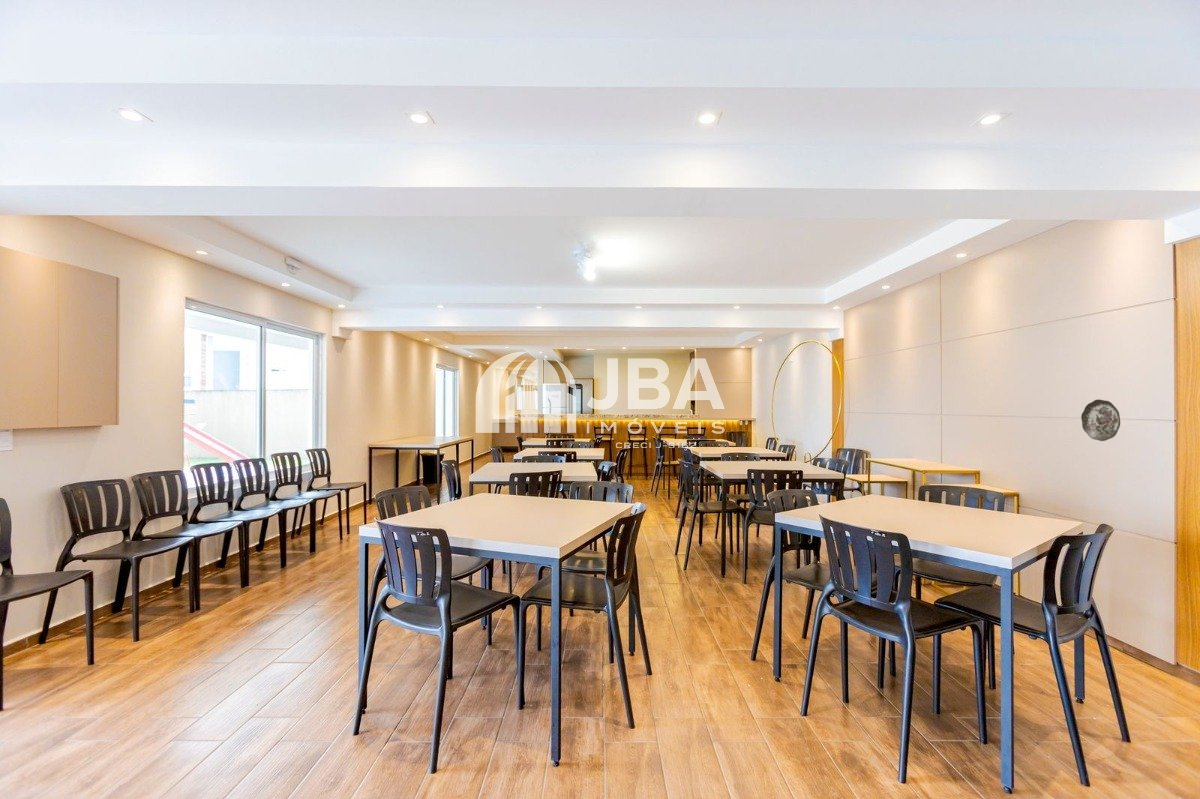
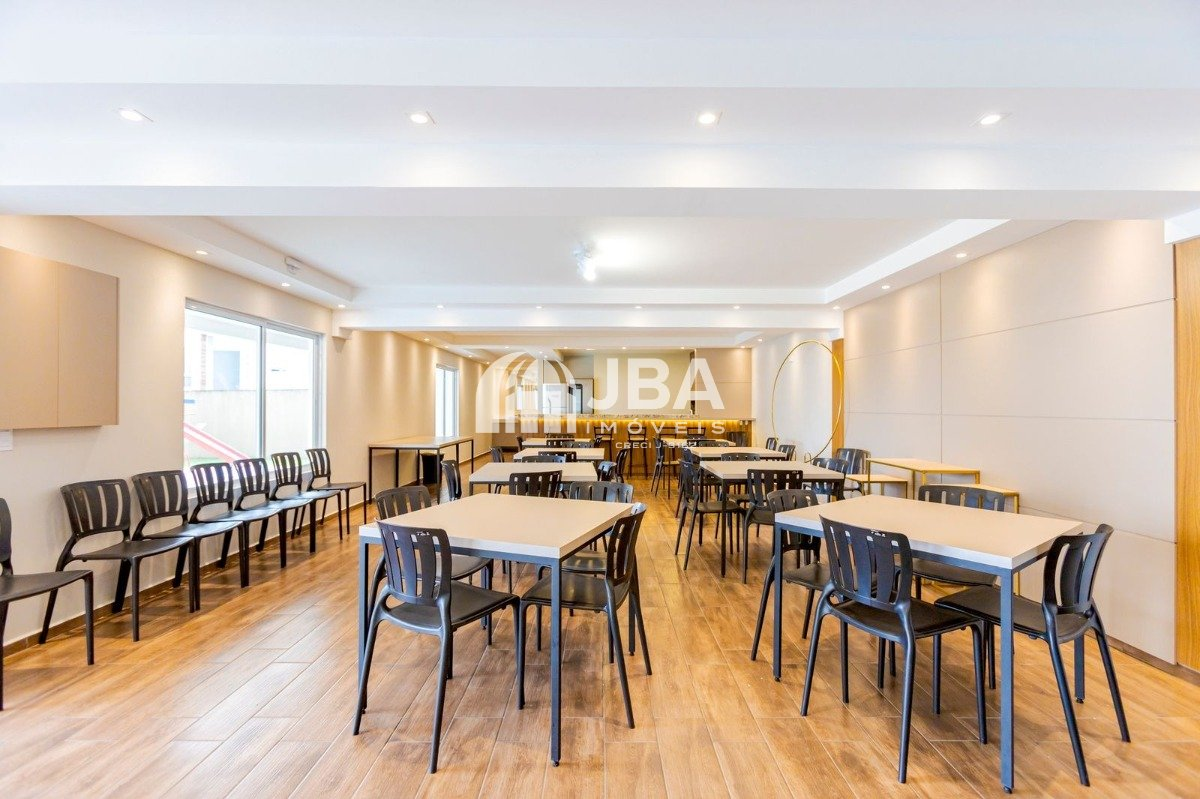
- decorative plate [1080,398,1121,442]
